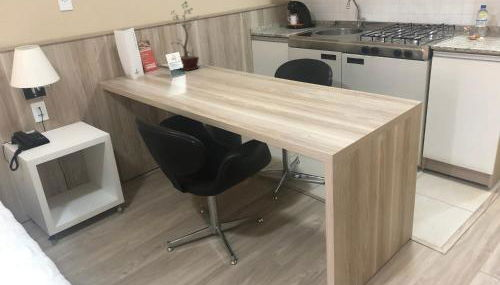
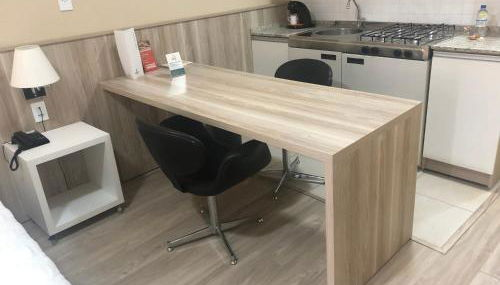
- potted plant [166,0,201,72]
